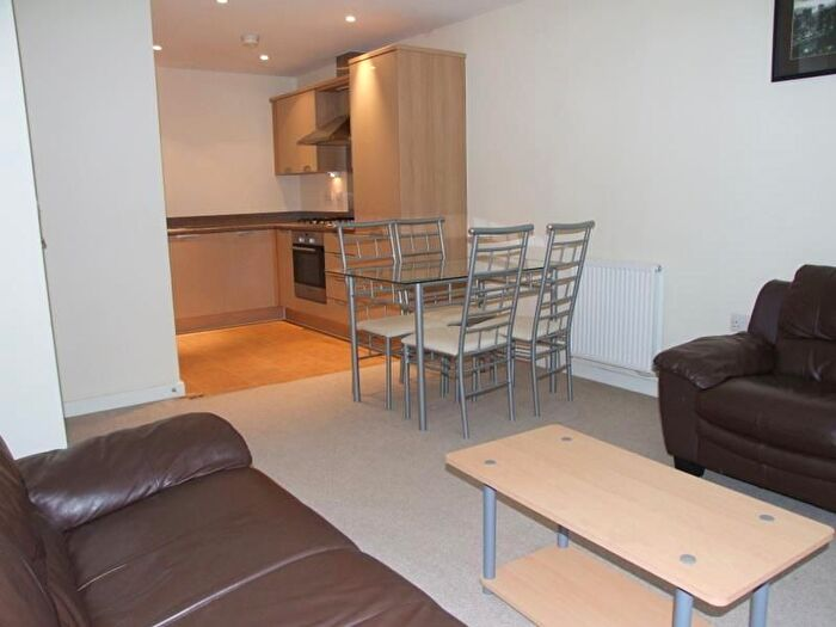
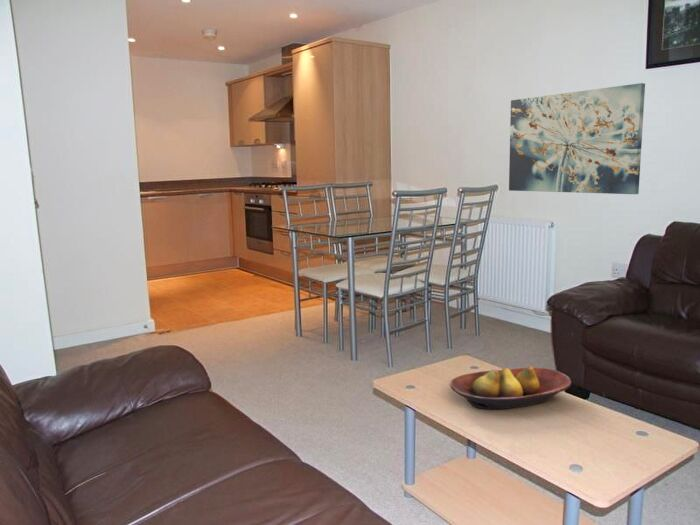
+ fruit bowl [449,365,572,410]
+ wall art [508,82,646,195]
